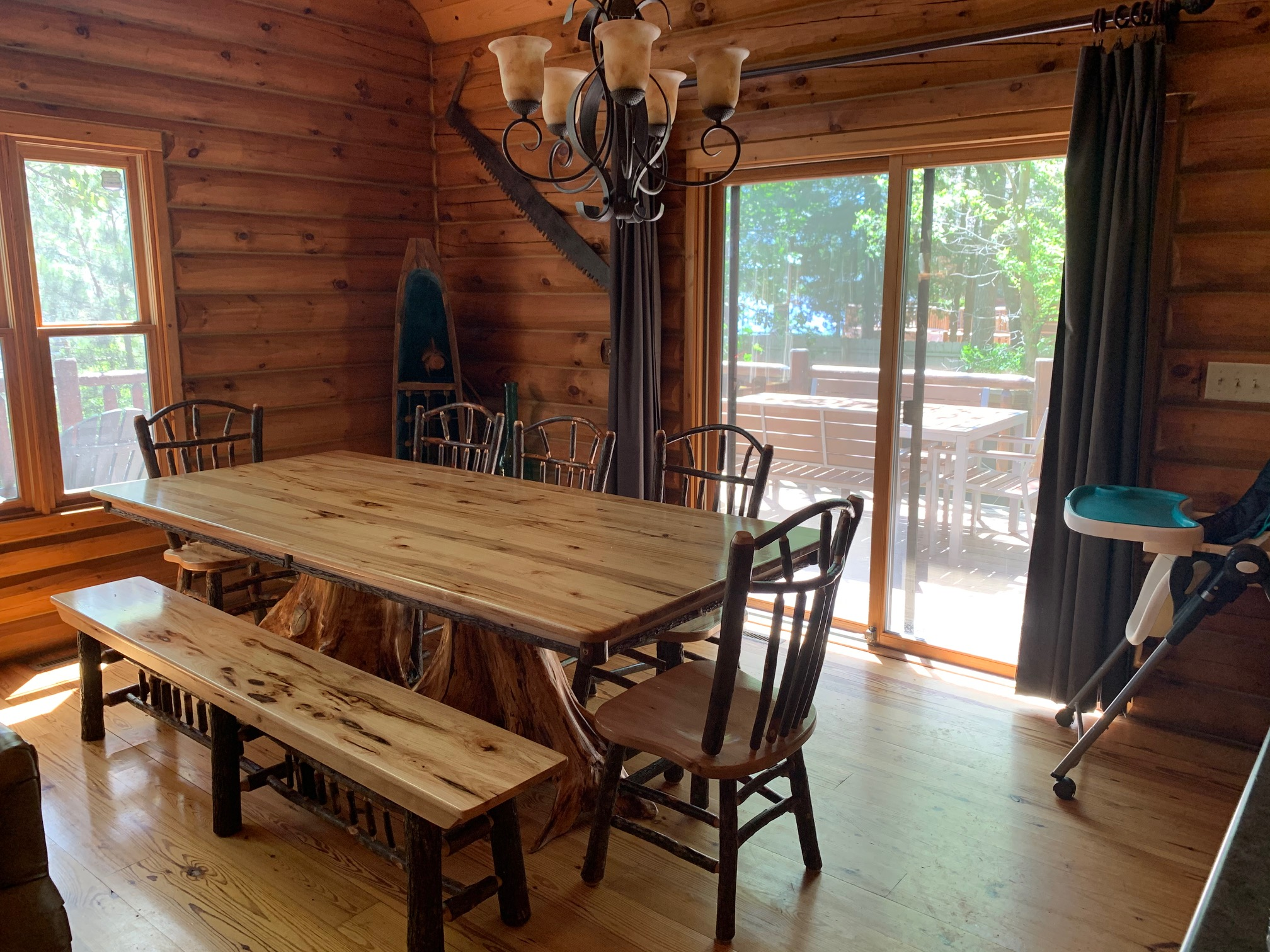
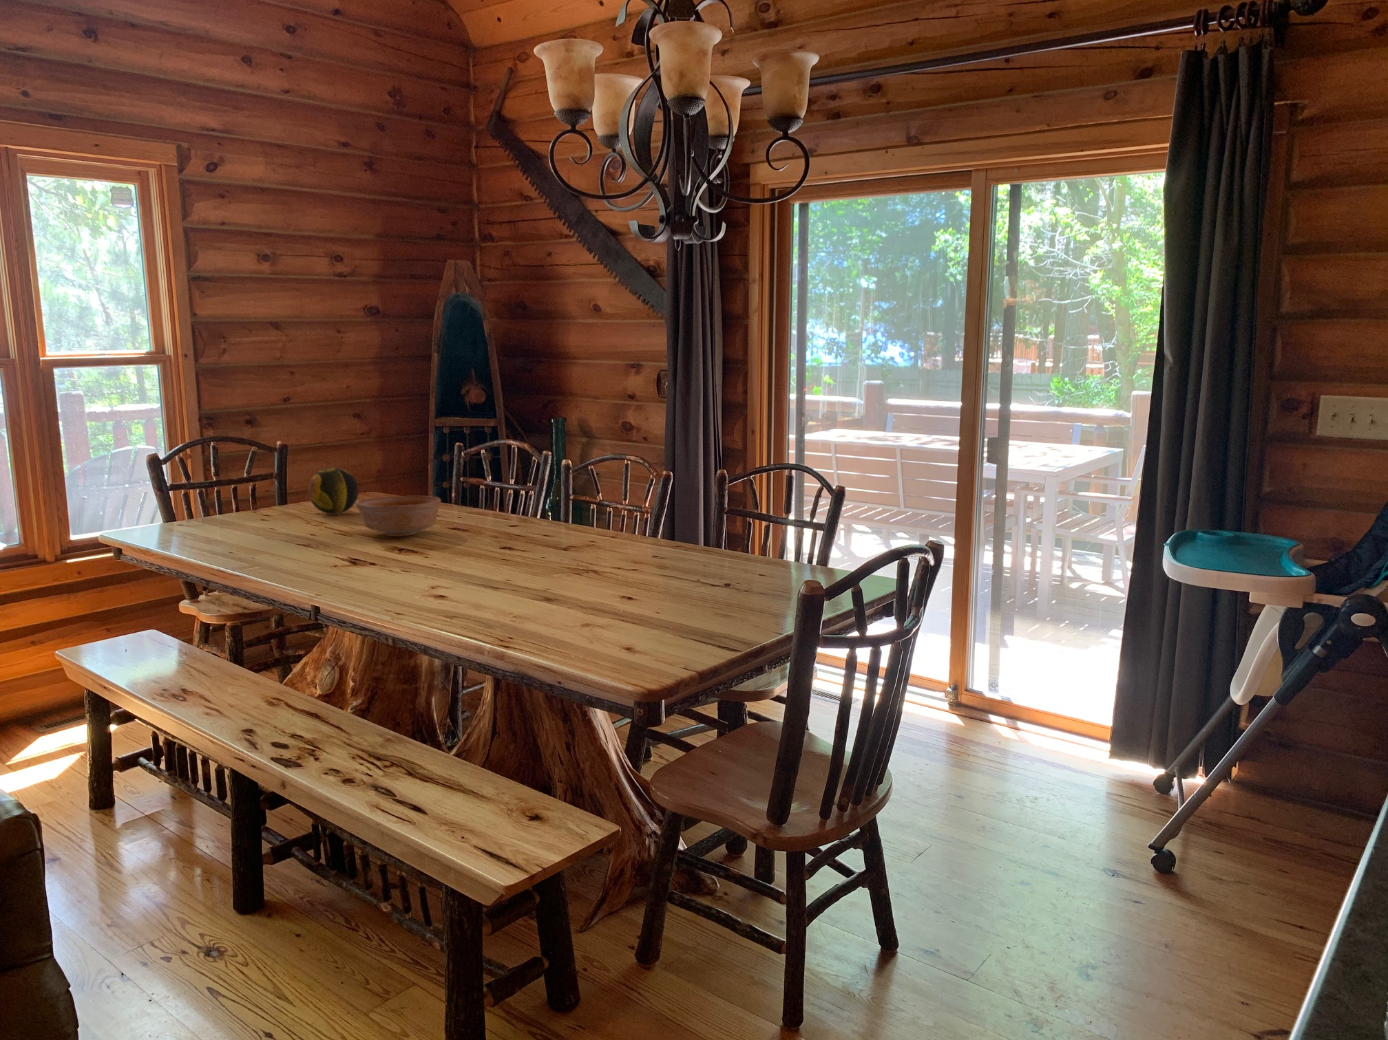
+ decorative orb [308,466,360,516]
+ bowl [354,495,442,537]
